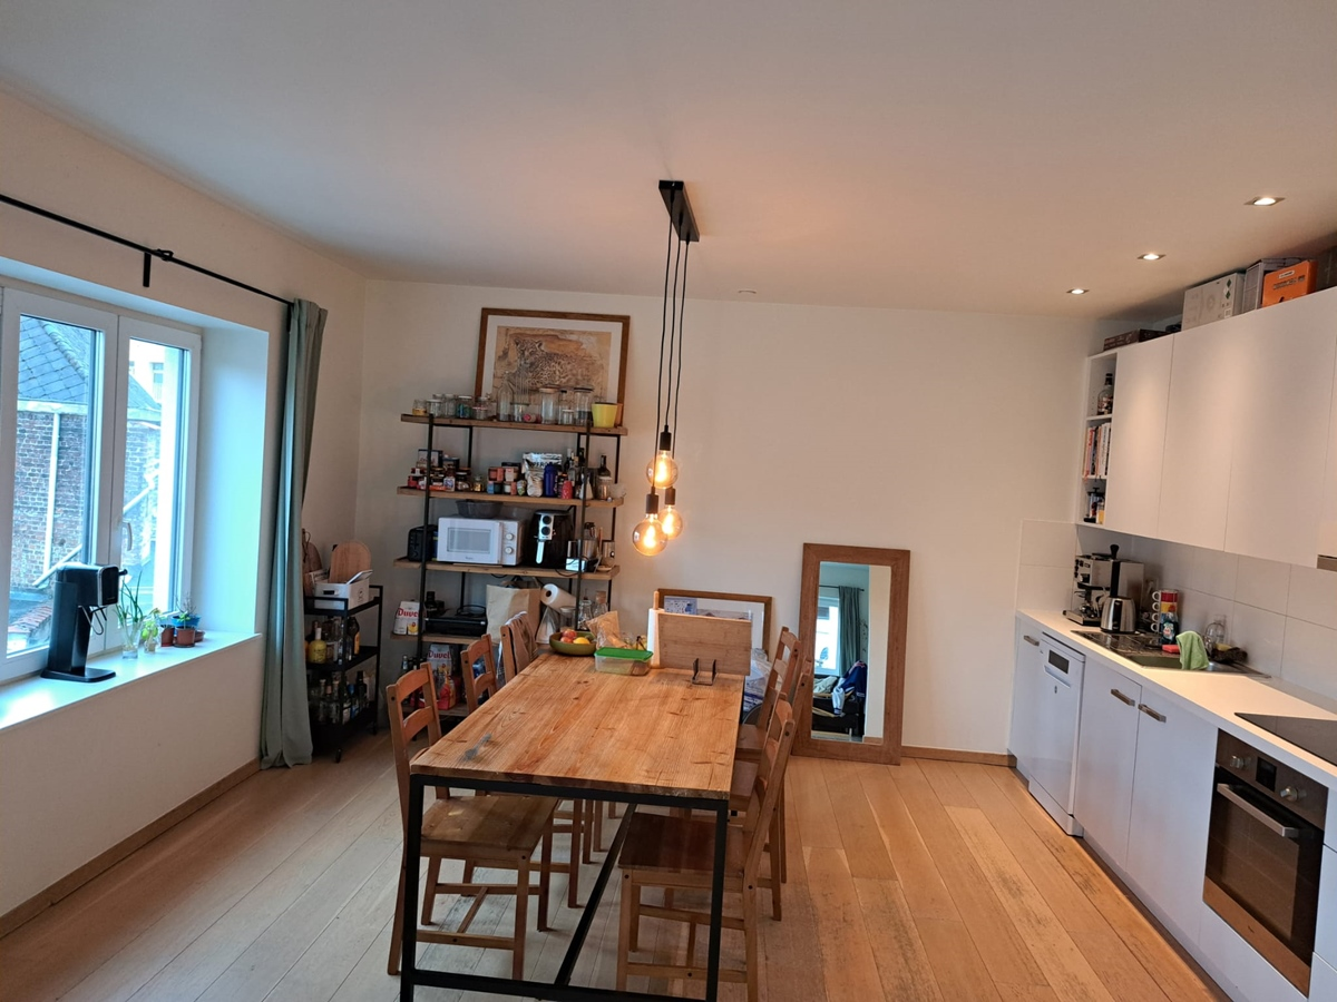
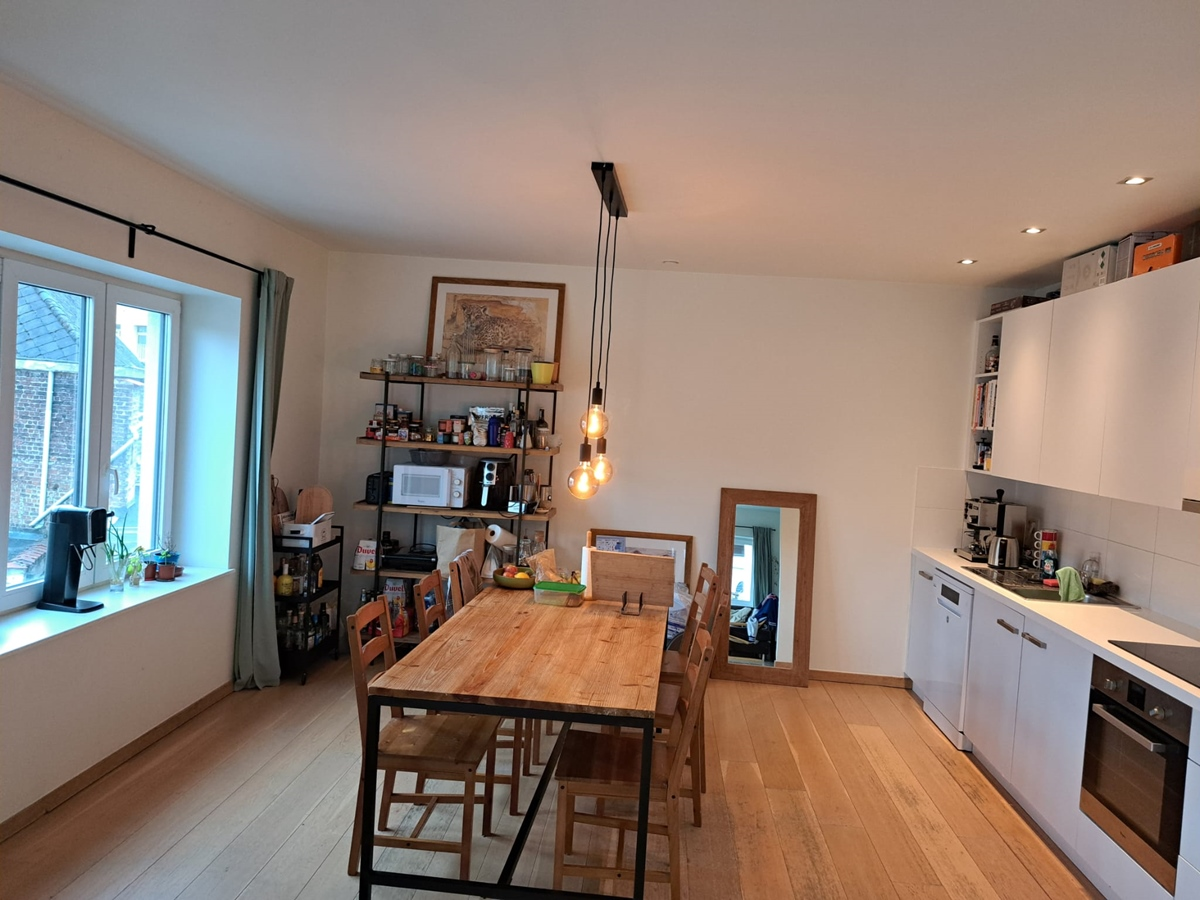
- soupspoon [463,733,494,758]
